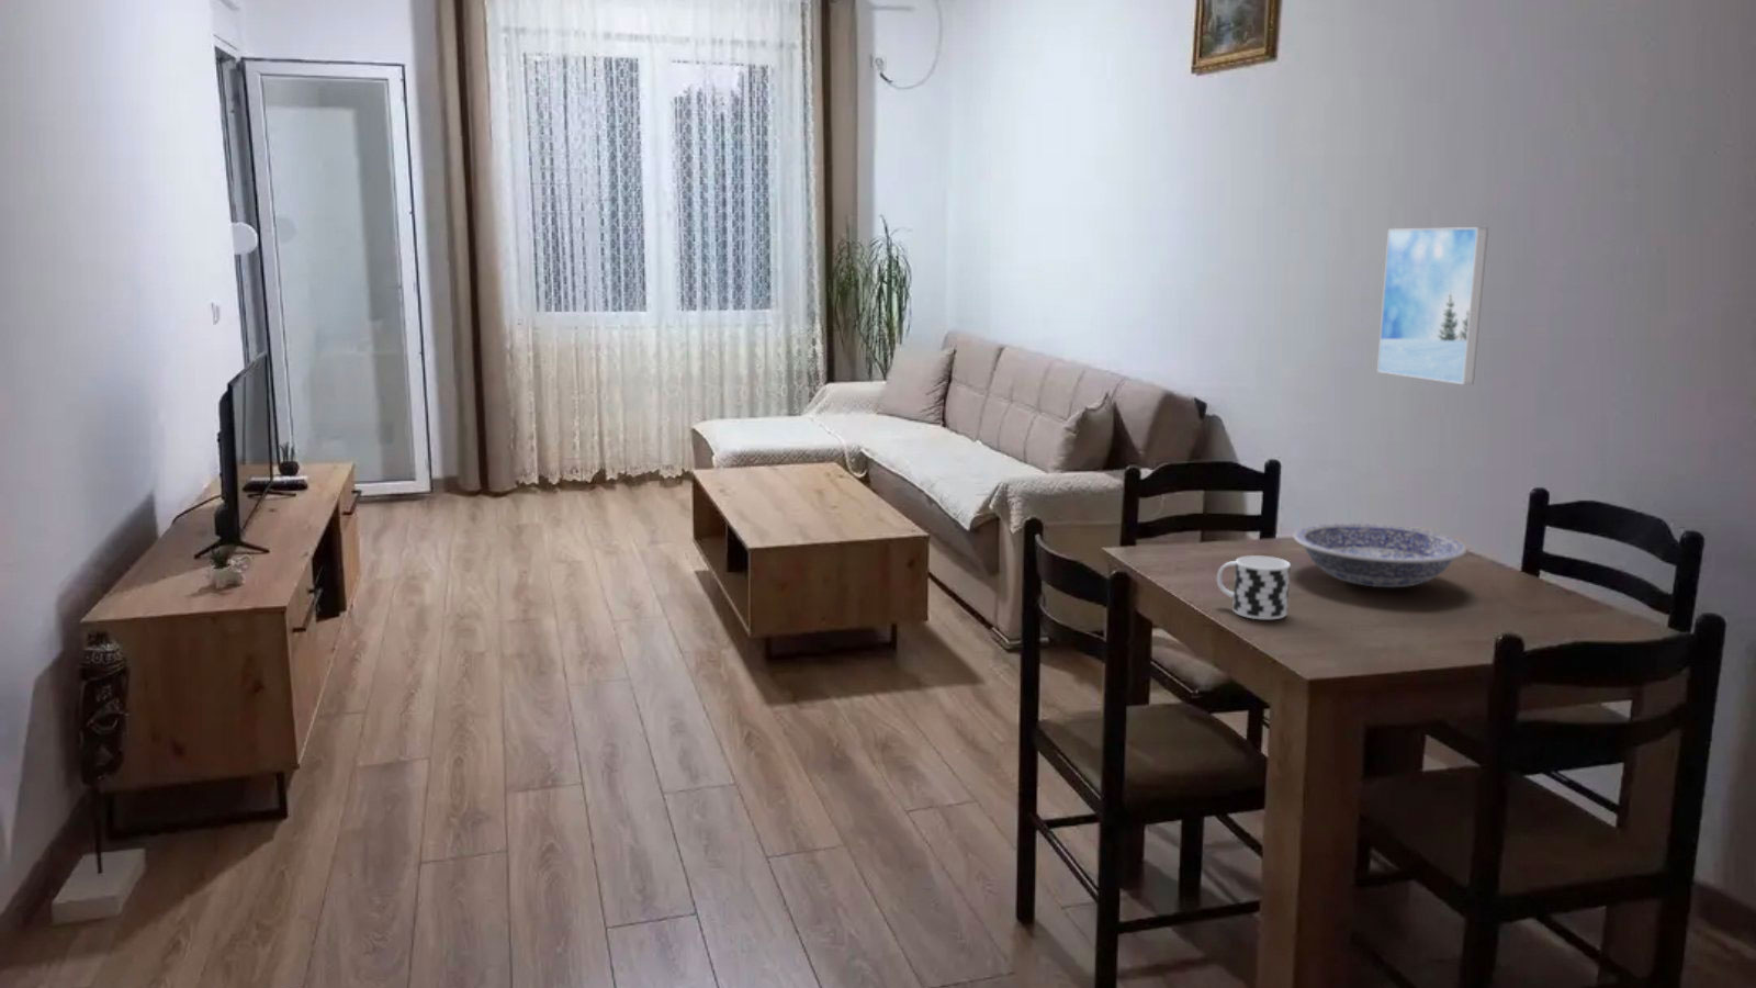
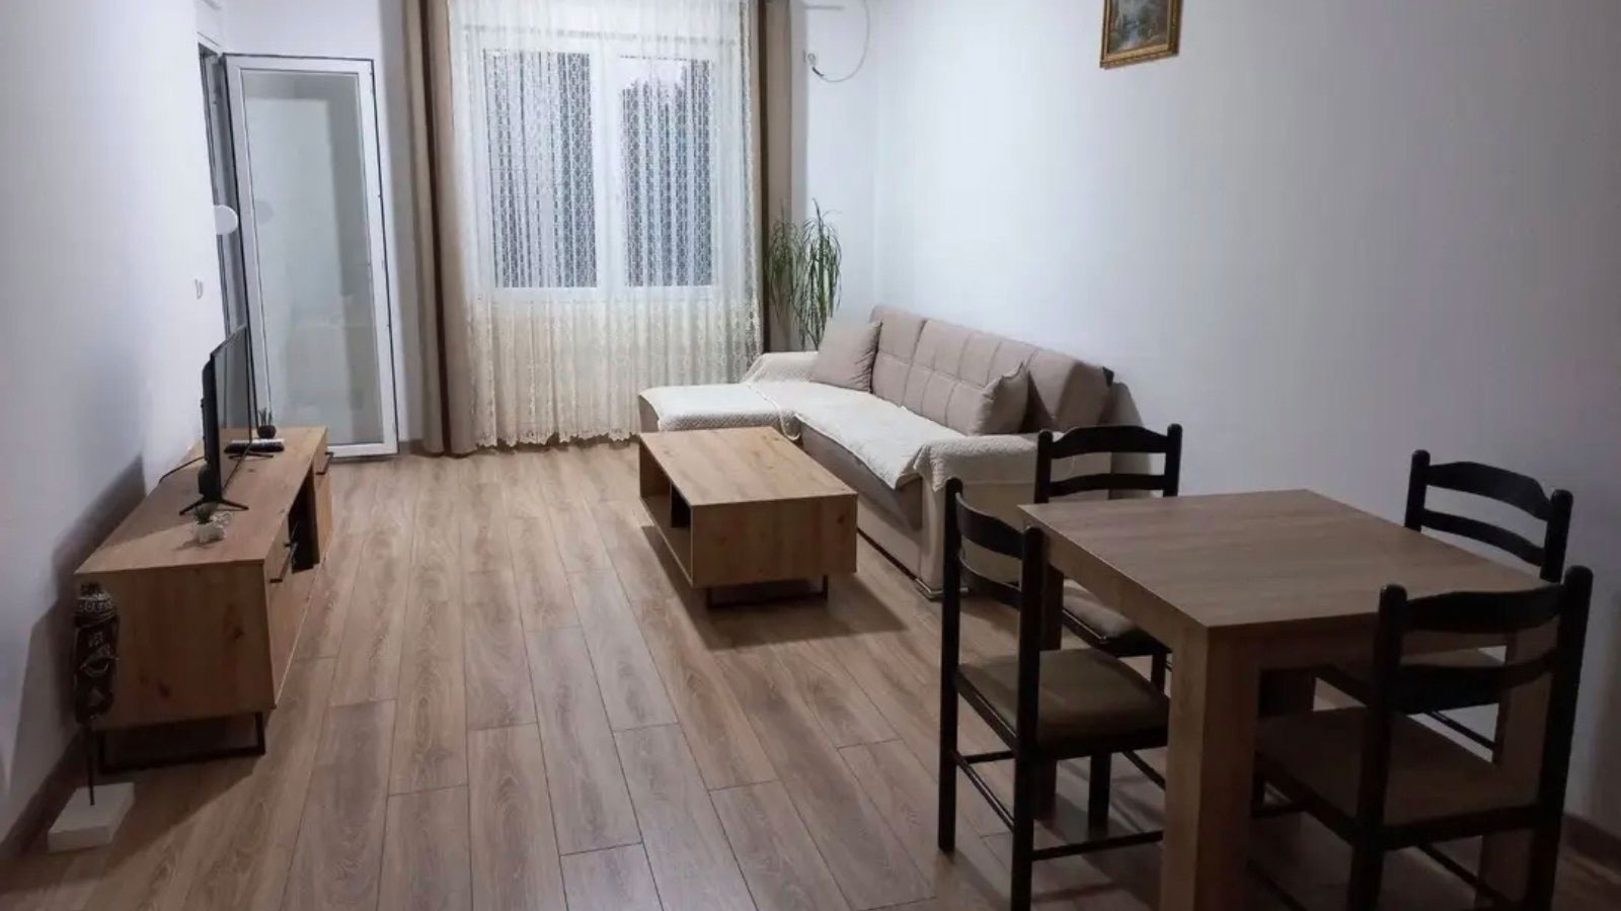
- bowl [1293,522,1468,589]
- cup [1216,555,1292,620]
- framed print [1376,226,1489,385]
